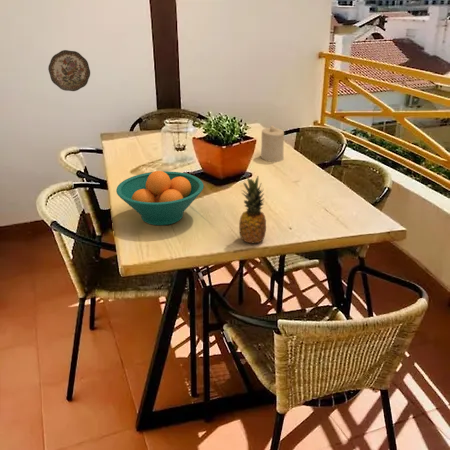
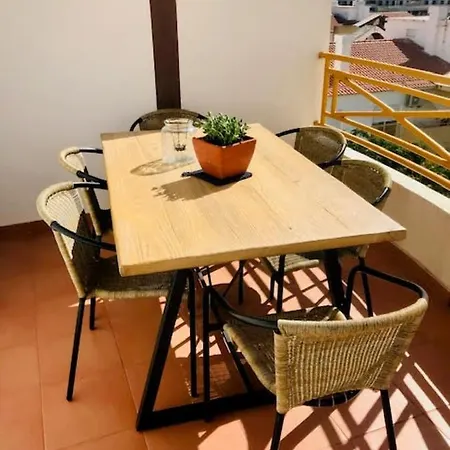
- fruit bowl [115,170,205,226]
- fruit [238,176,267,244]
- candle [260,124,285,163]
- decorative plate [47,49,91,92]
